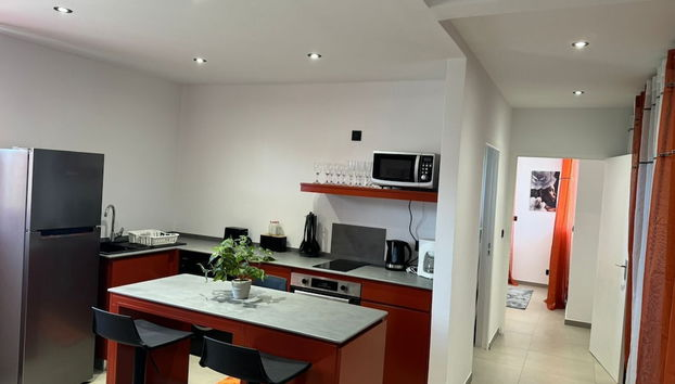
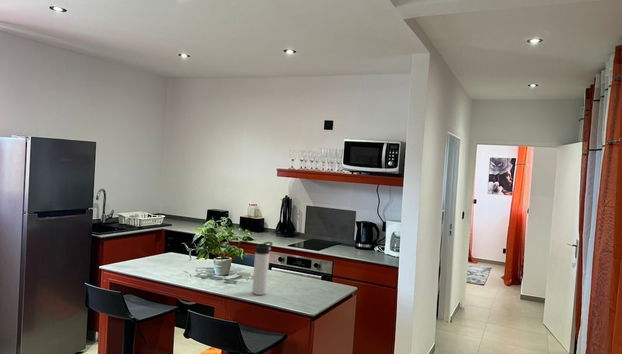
+ thermos bottle [251,241,274,296]
